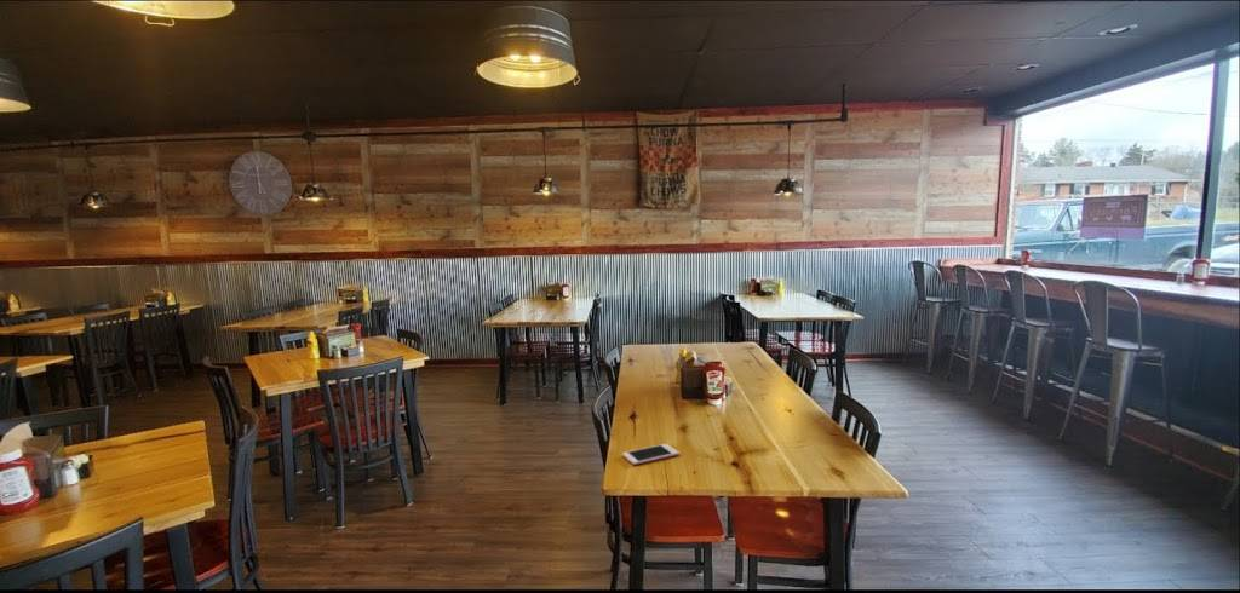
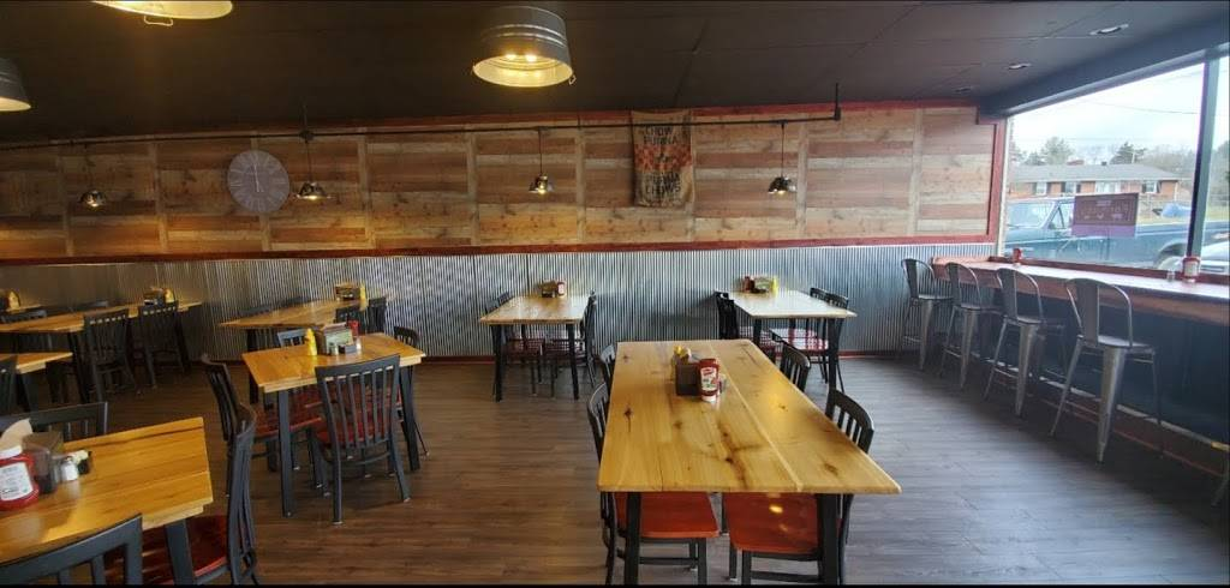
- cell phone [621,443,681,466]
